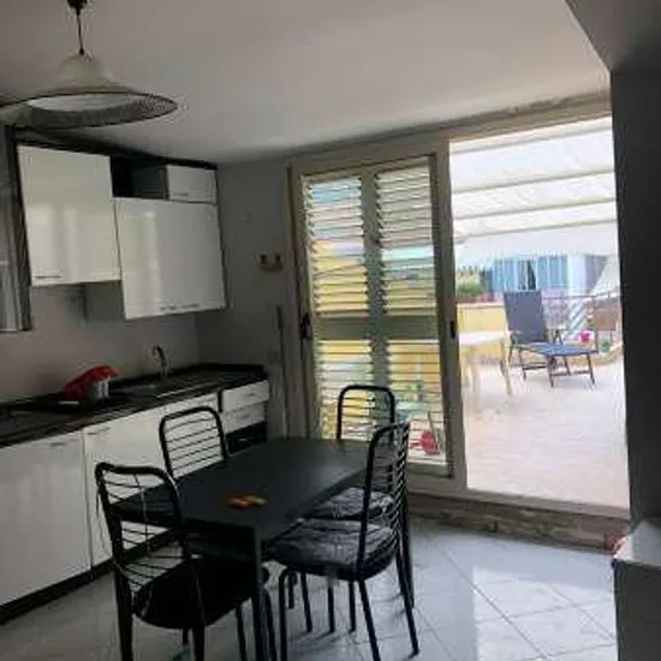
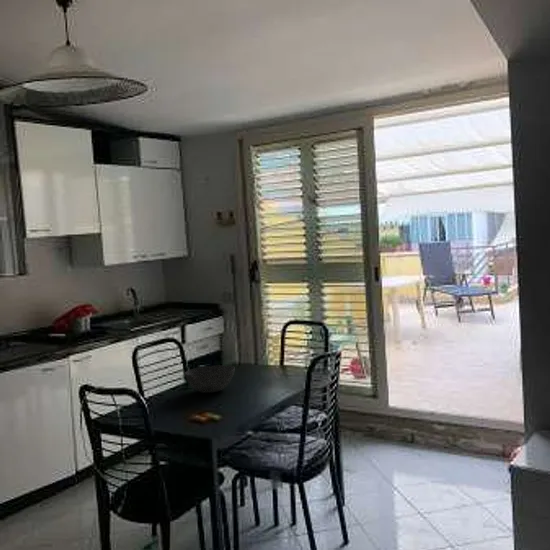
+ bowl [184,364,236,394]
